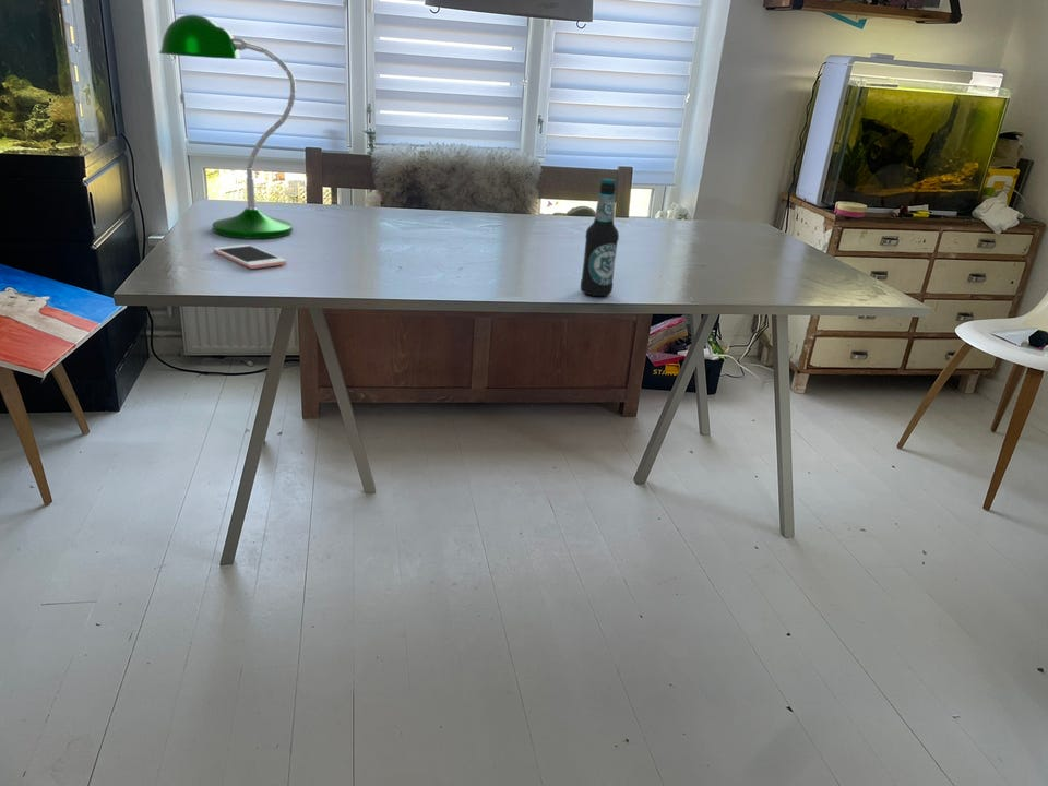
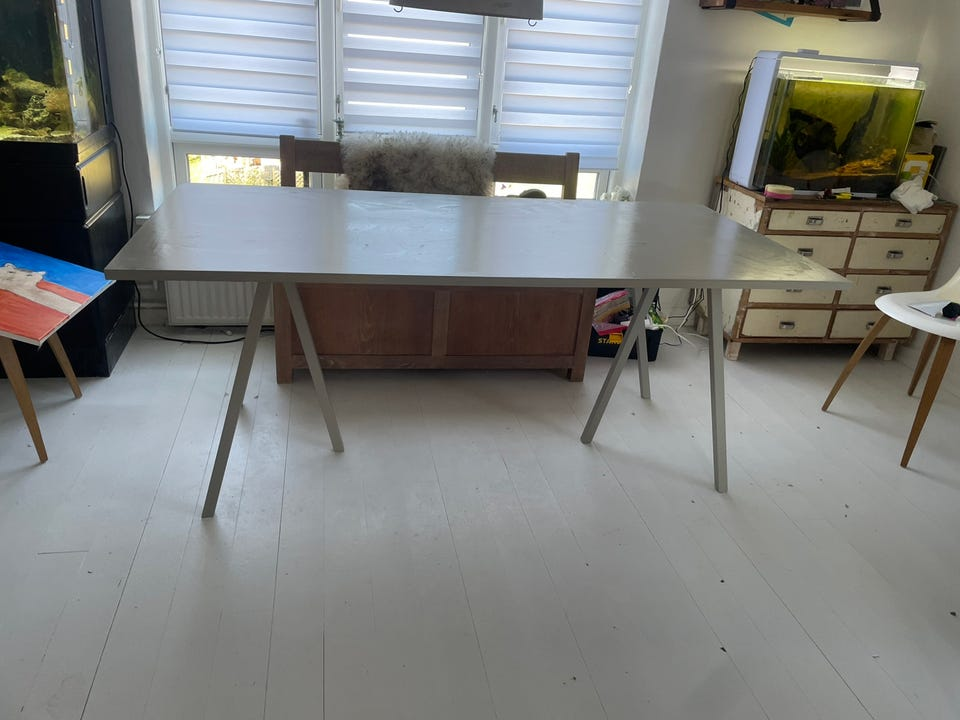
- cell phone [212,243,287,270]
- desk lamp [158,14,297,240]
- bottle [580,178,620,297]
